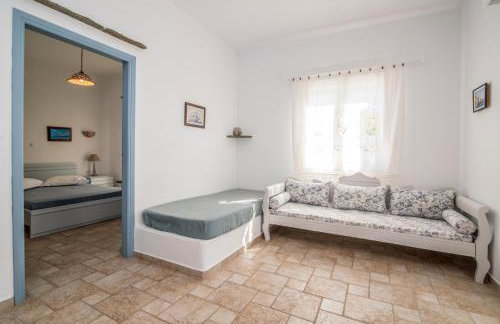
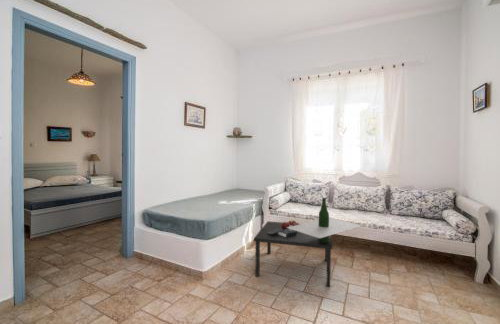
+ coffee table [253,195,363,288]
